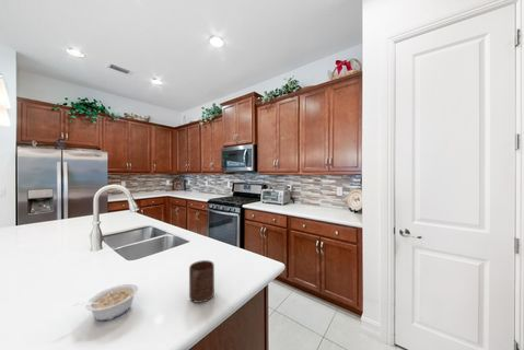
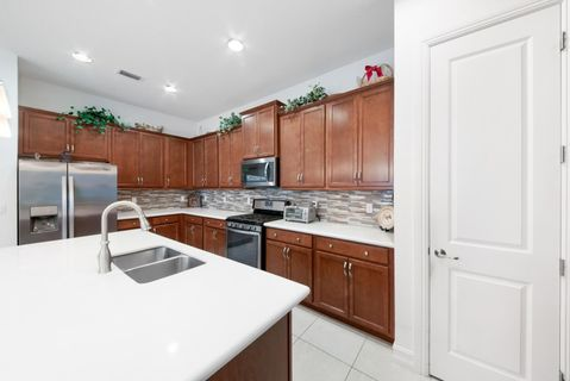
- legume [72,283,139,323]
- cup [188,259,216,304]
